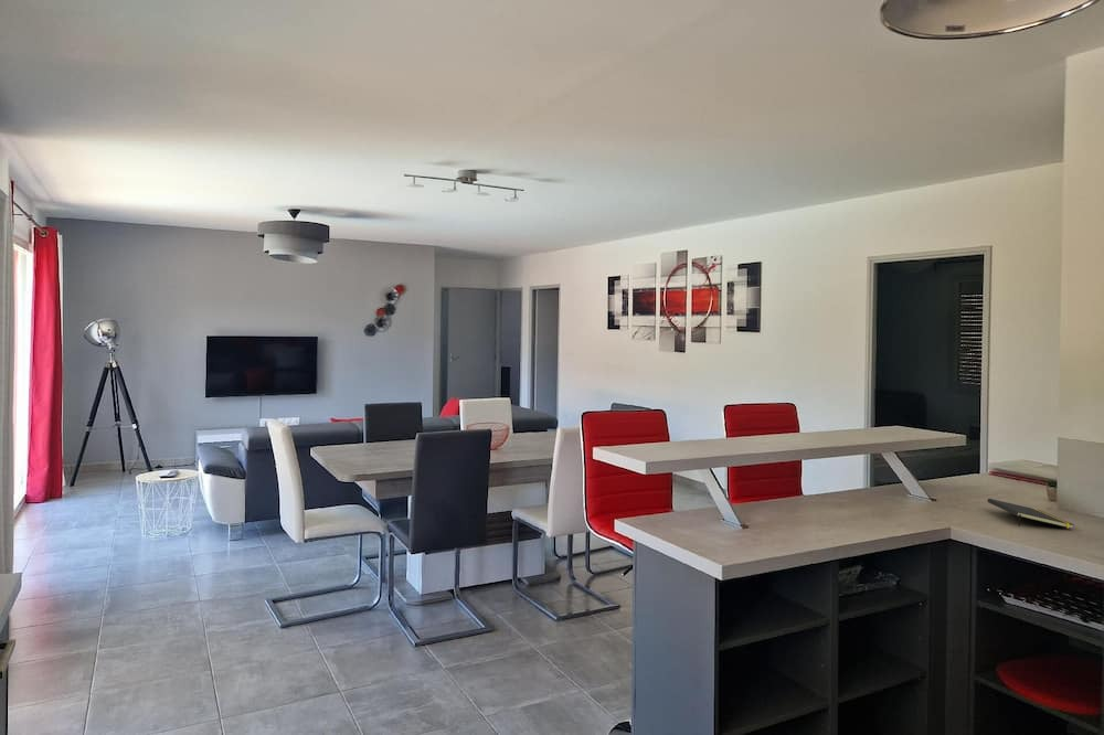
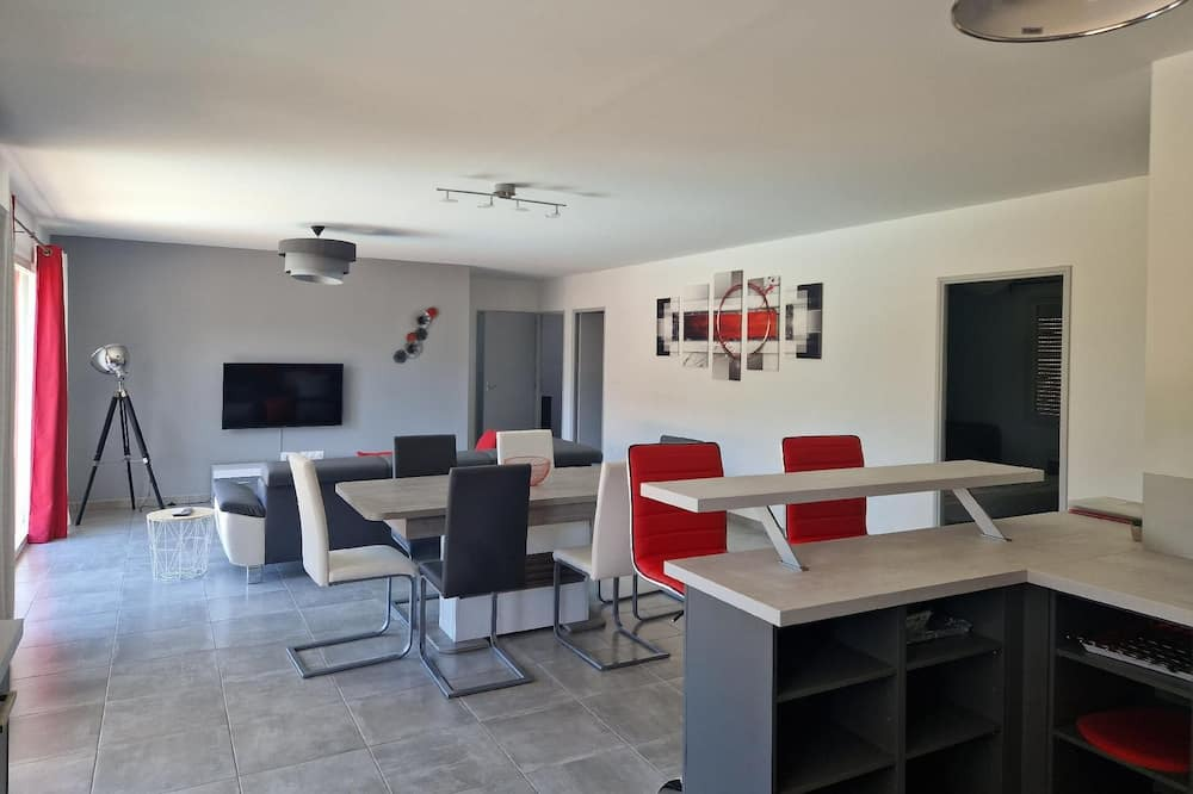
- notepad [987,498,1075,530]
